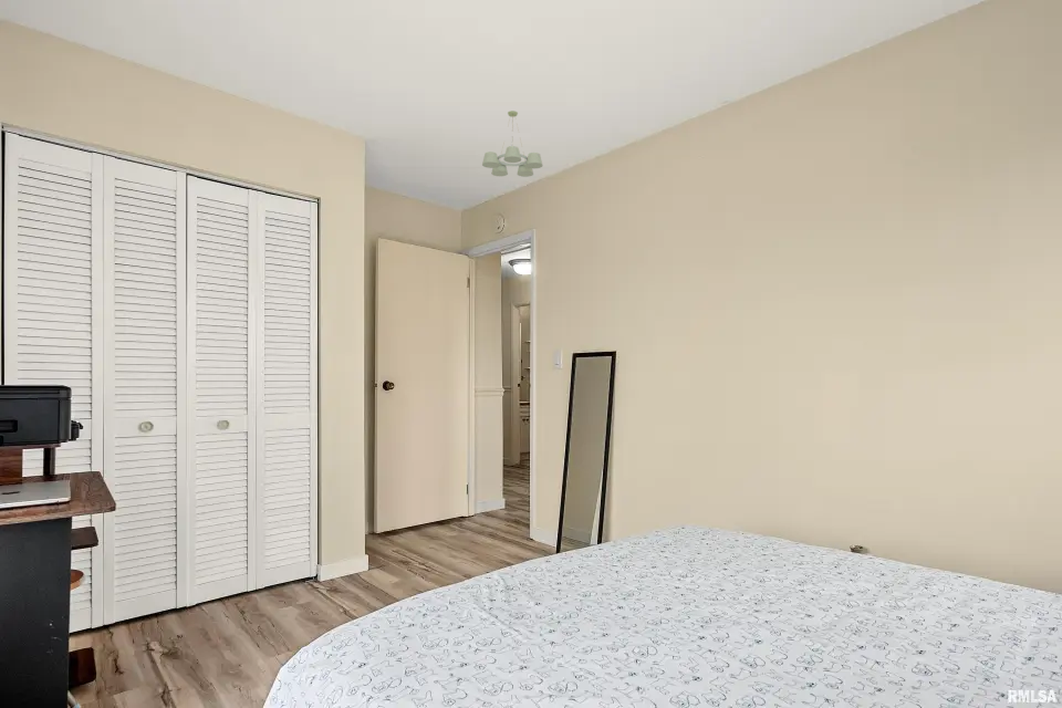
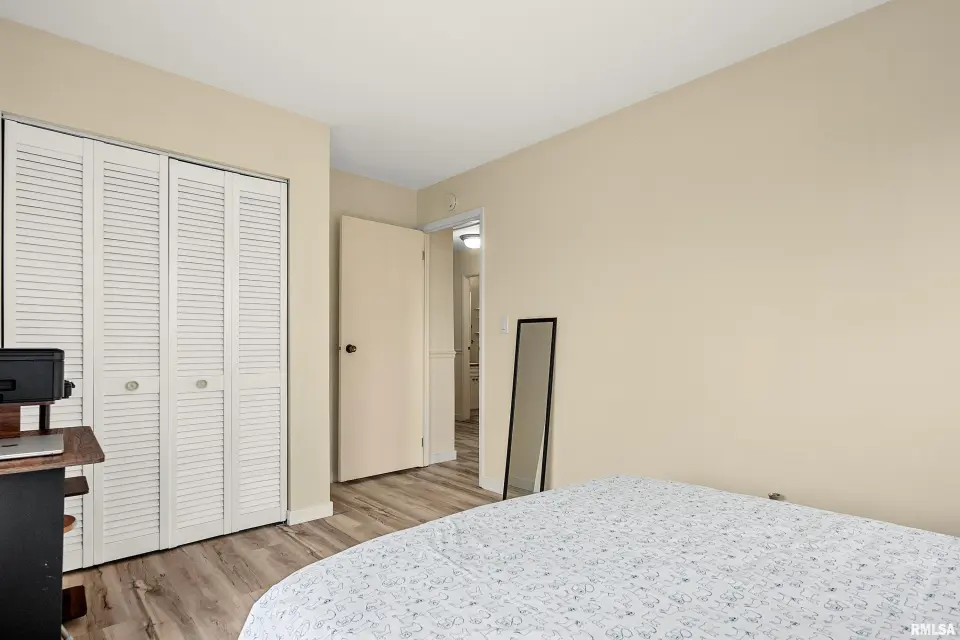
- ceiling light fixture [481,110,543,178]
